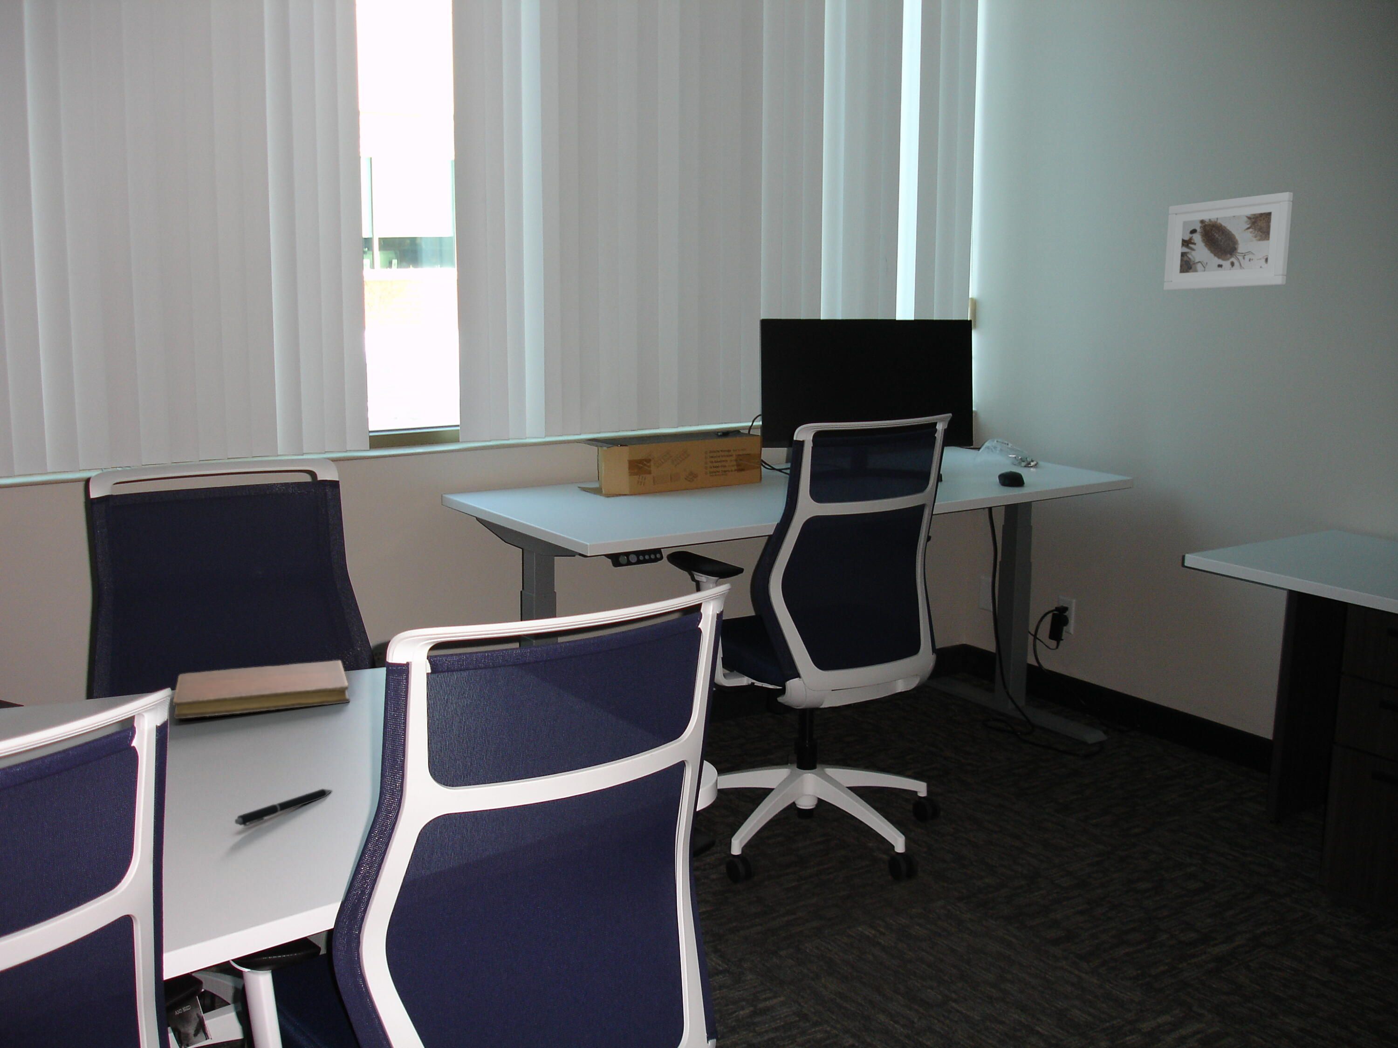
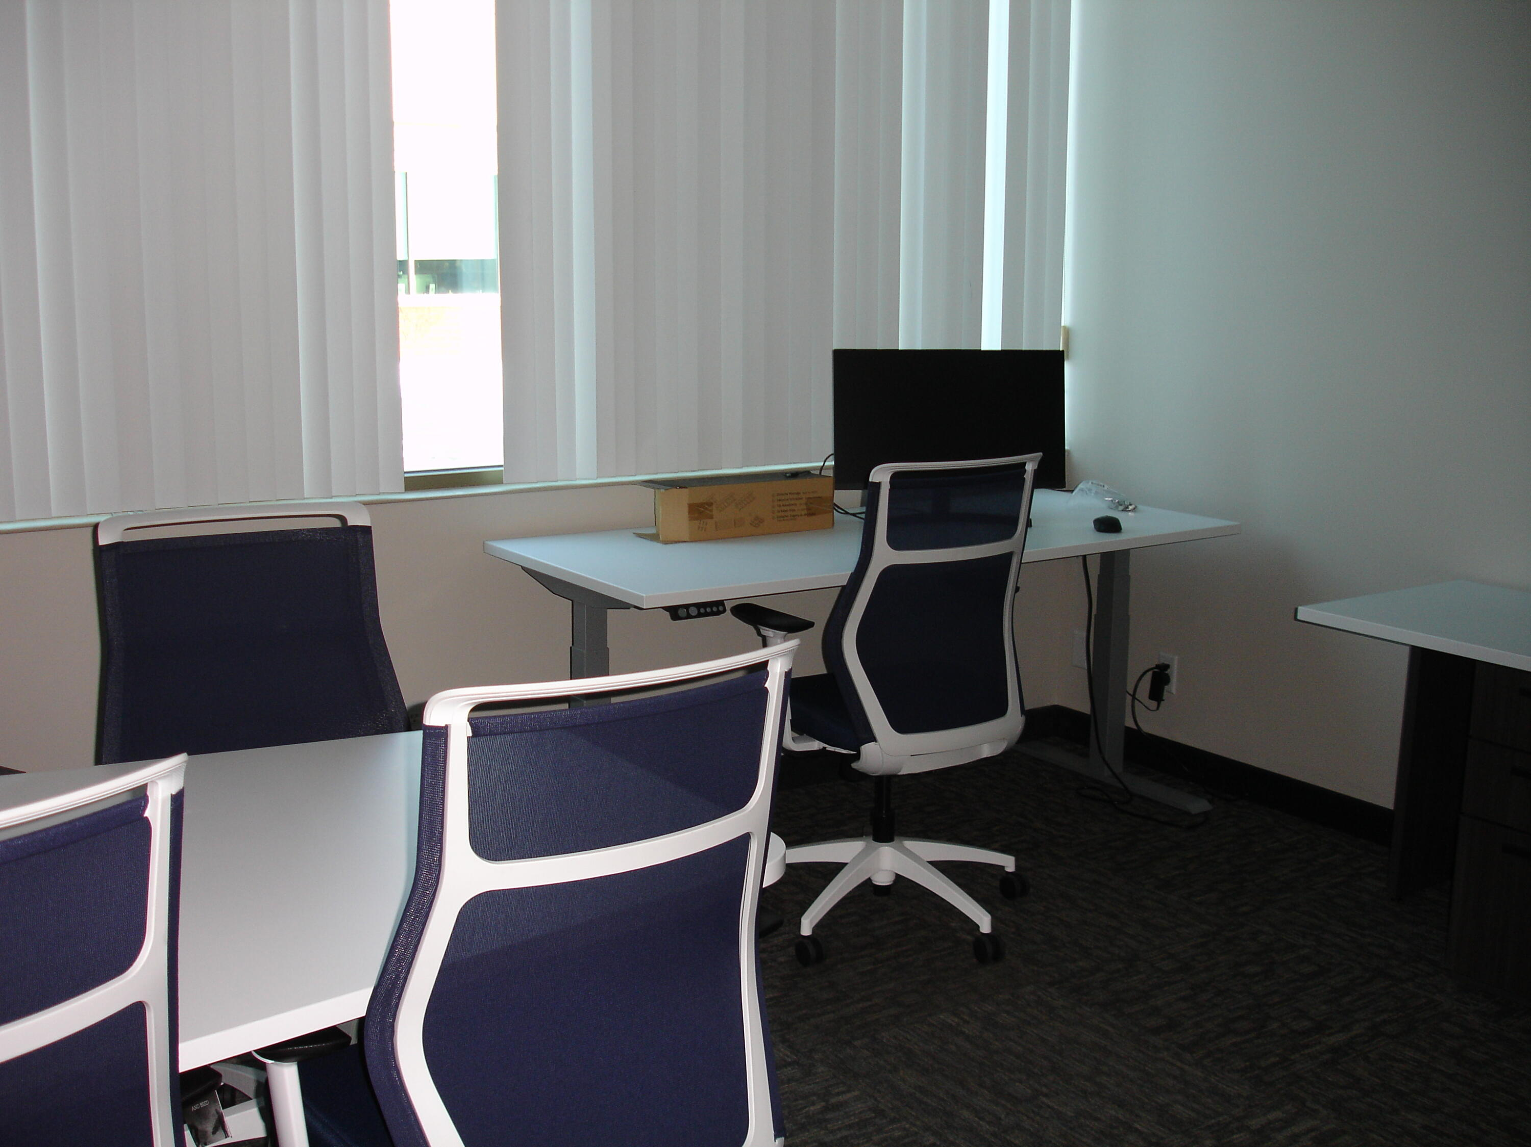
- pen [234,788,334,827]
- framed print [1164,192,1293,291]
- notebook [173,661,350,719]
